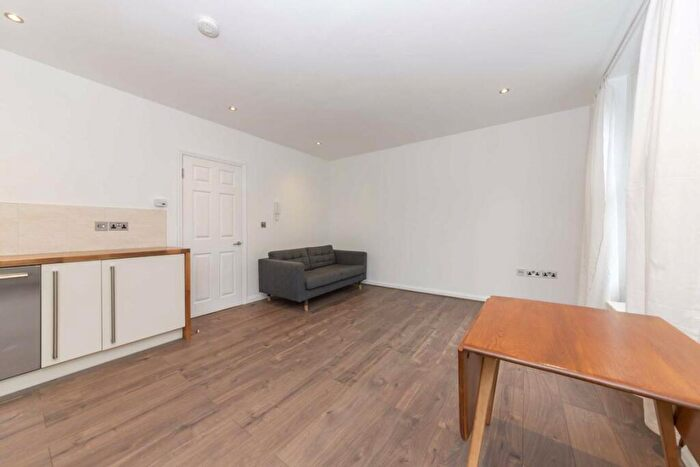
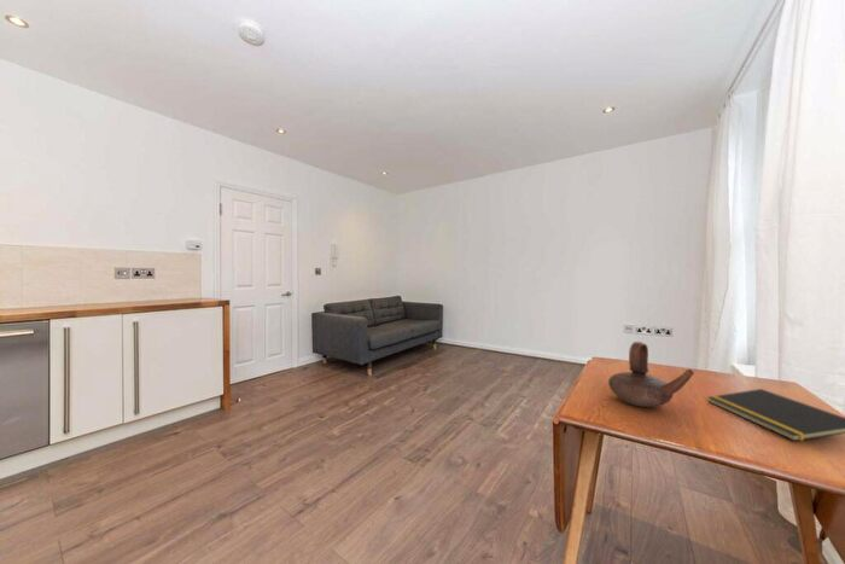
+ teapot [607,341,695,408]
+ notepad [706,388,845,442]
